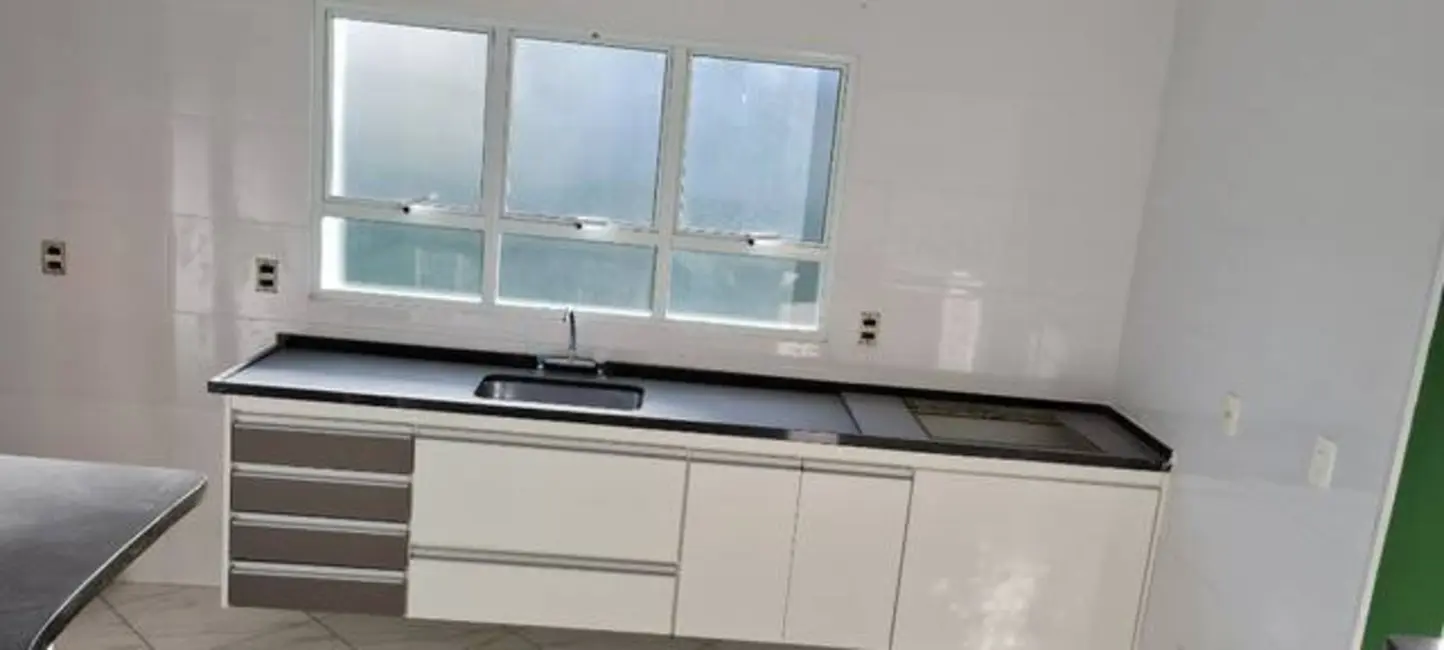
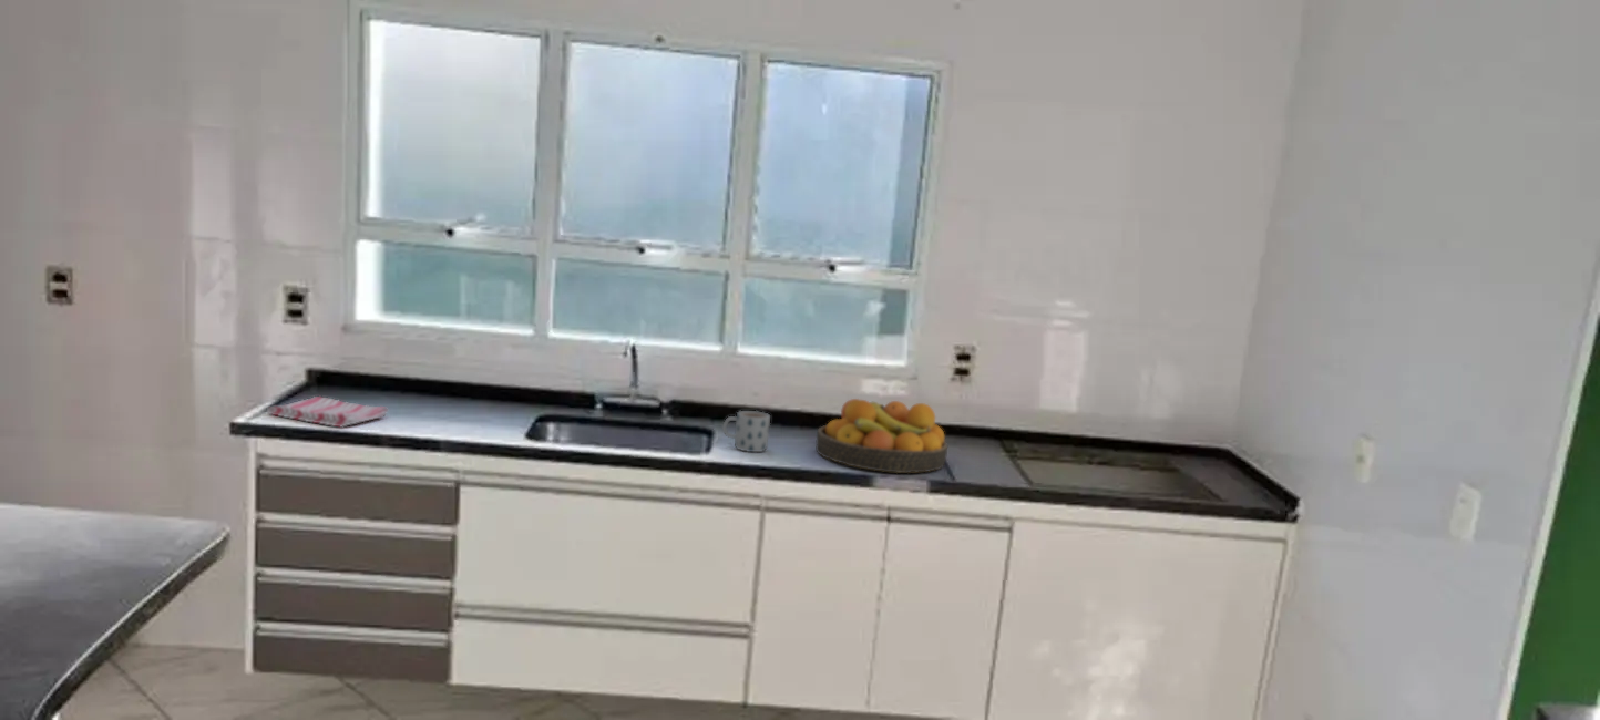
+ fruit bowl [814,398,948,474]
+ dish towel [266,395,389,429]
+ mug [721,410,771,453]
